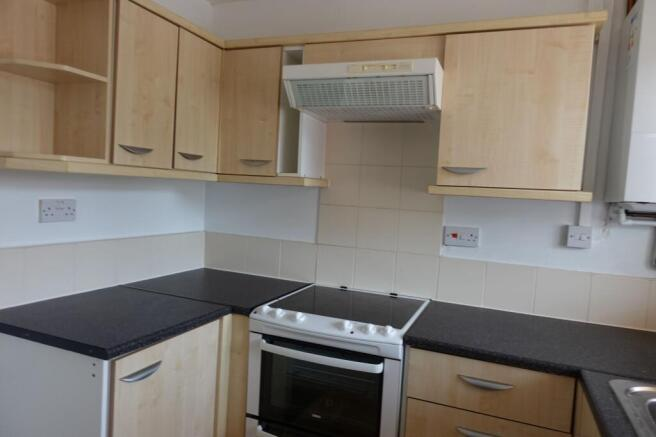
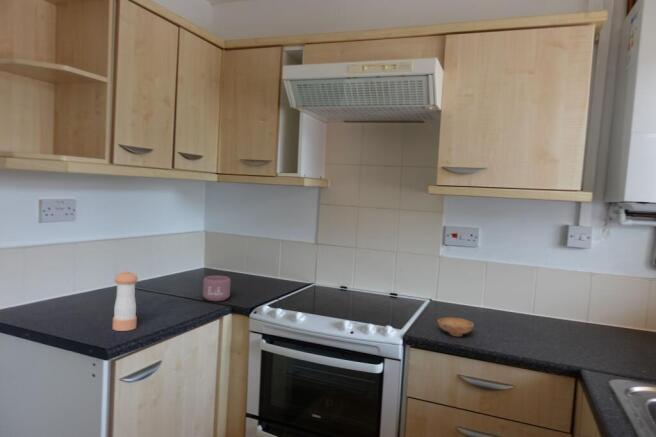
+ pepper shaker [112,270,139,332]
+ mug [202,275,232,302]
+ bowl [437,316,475,337]
